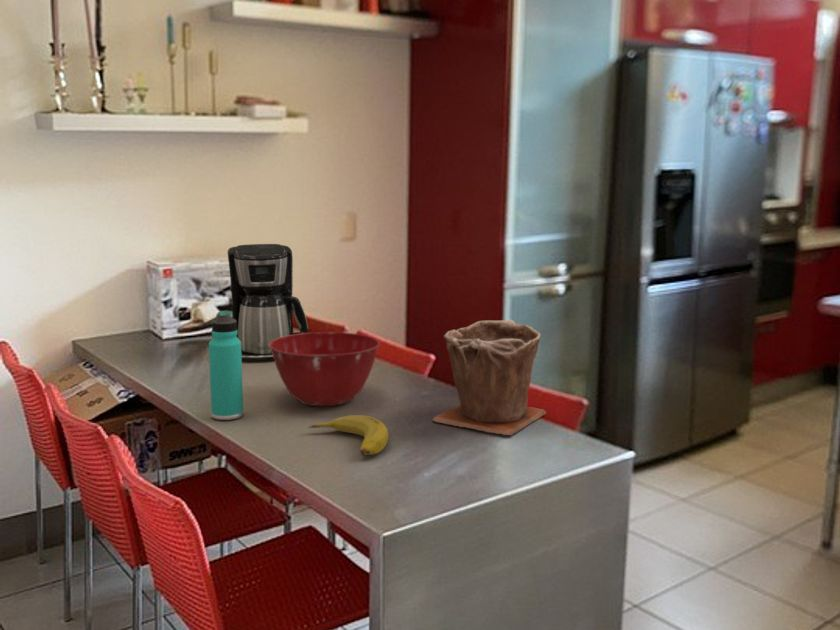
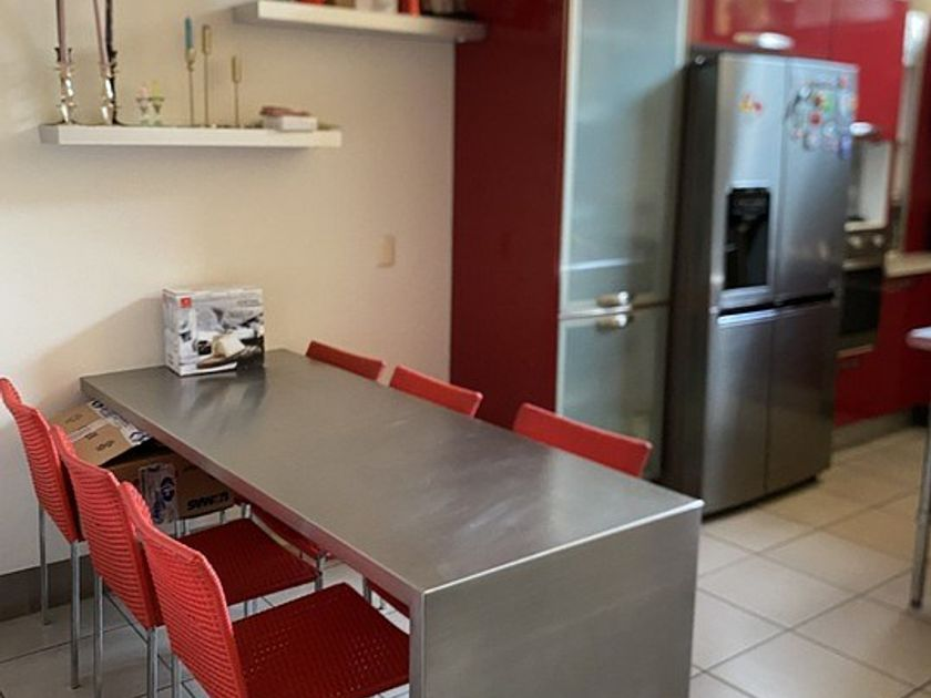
- thermos bottle [208,309,244,421]
- mixing bowl [269,331,381,407]
- fruit [306,414,389,456]
- plant pot [431,319,547,436]
- coffee maker [227,243,309,361]
